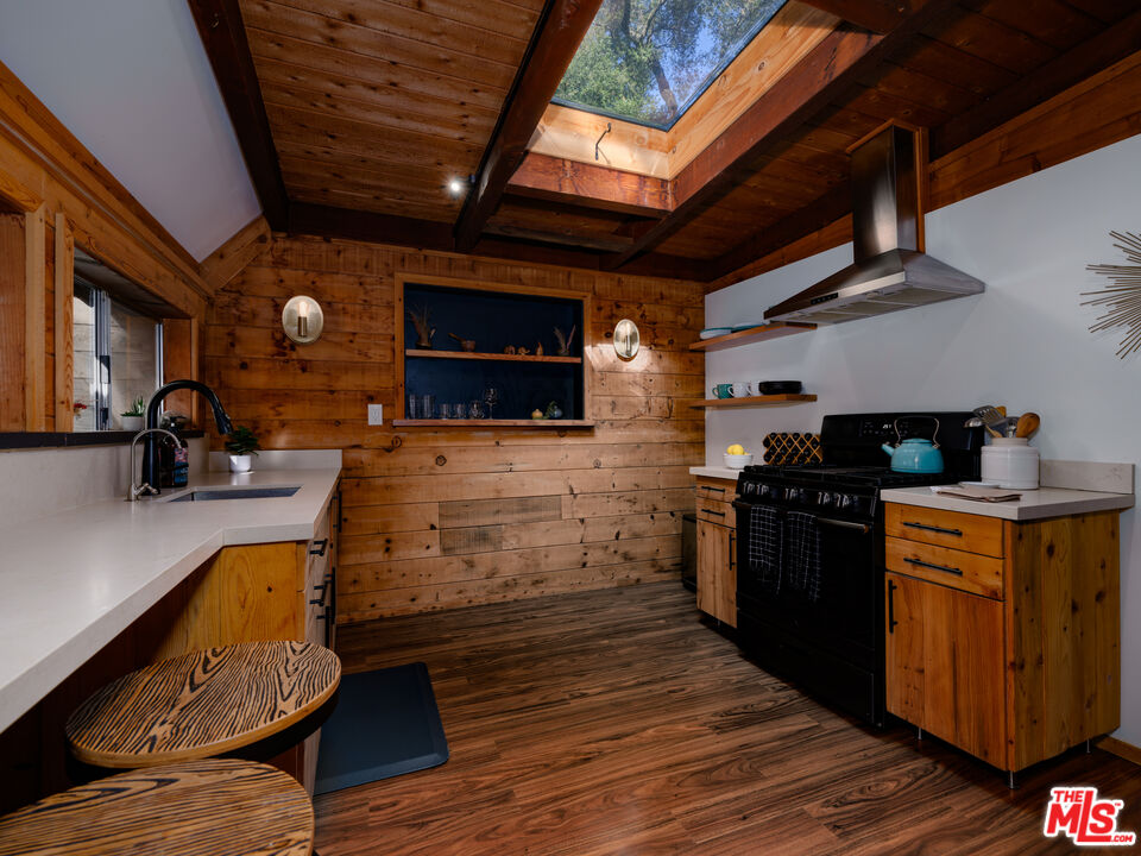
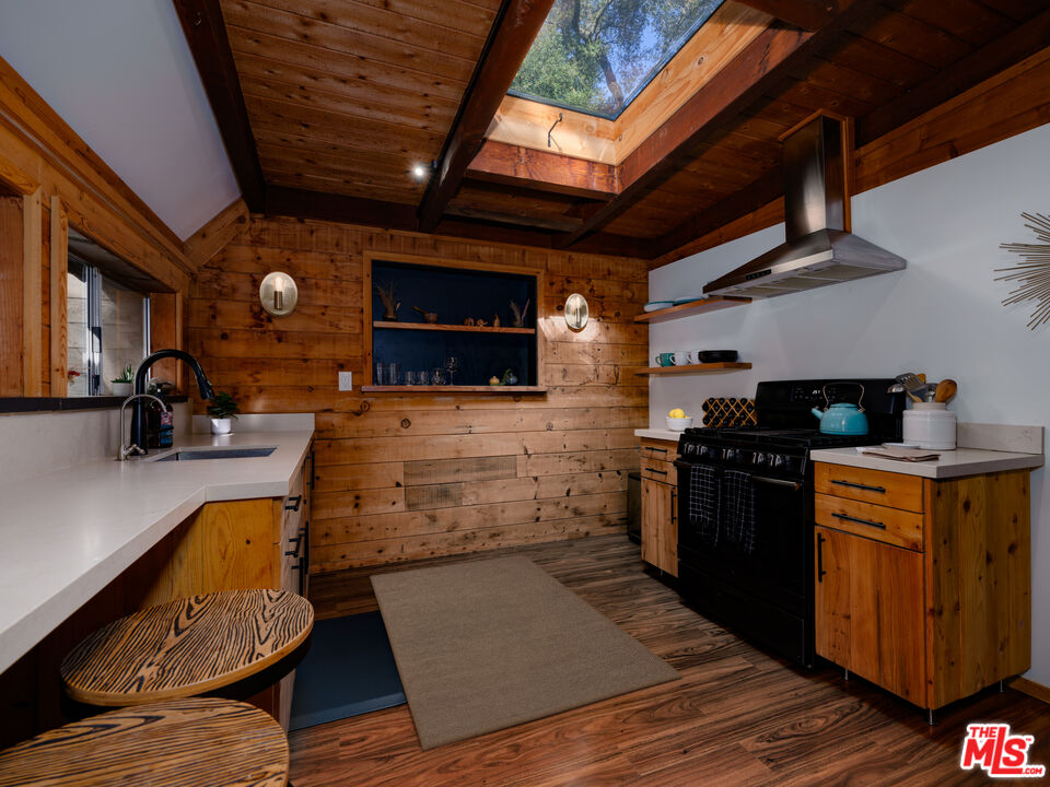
+ rug [369,554,684,751]
